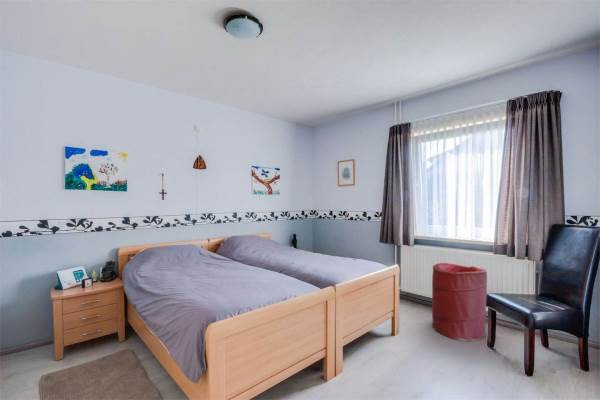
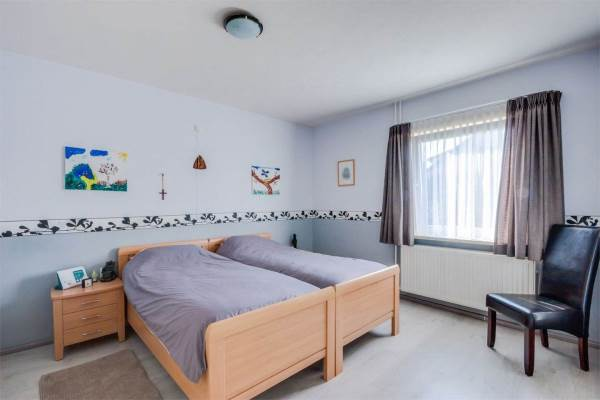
- laundry hamper [431,262,488,342]
